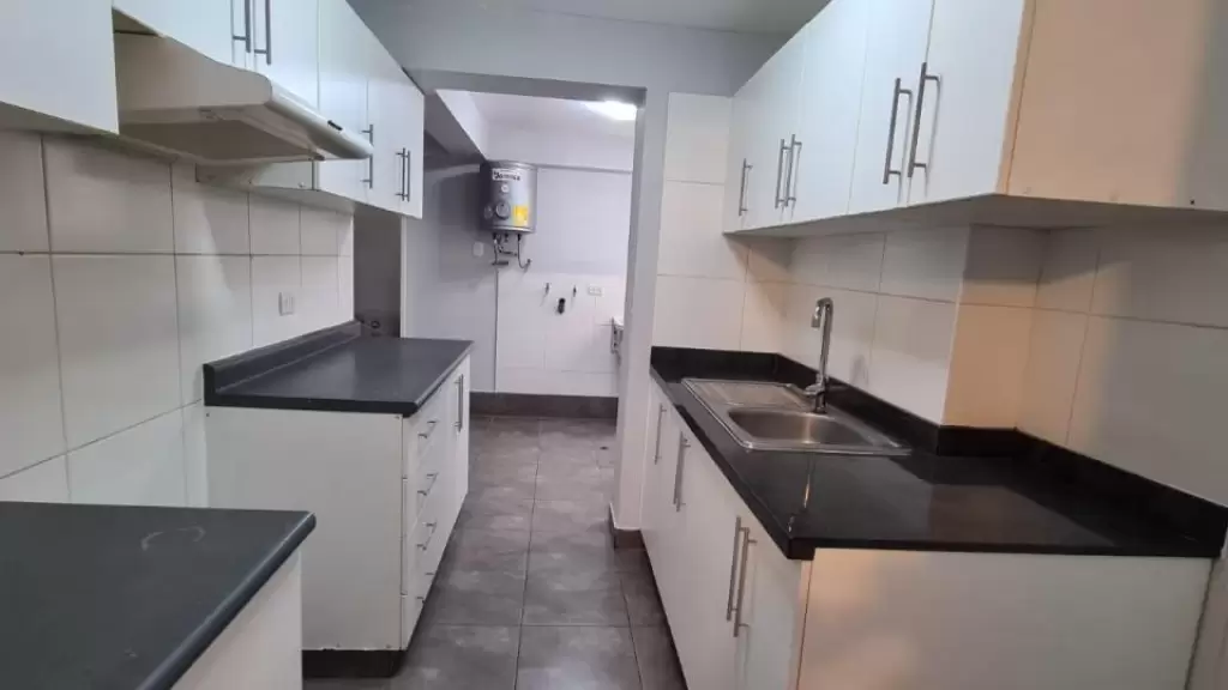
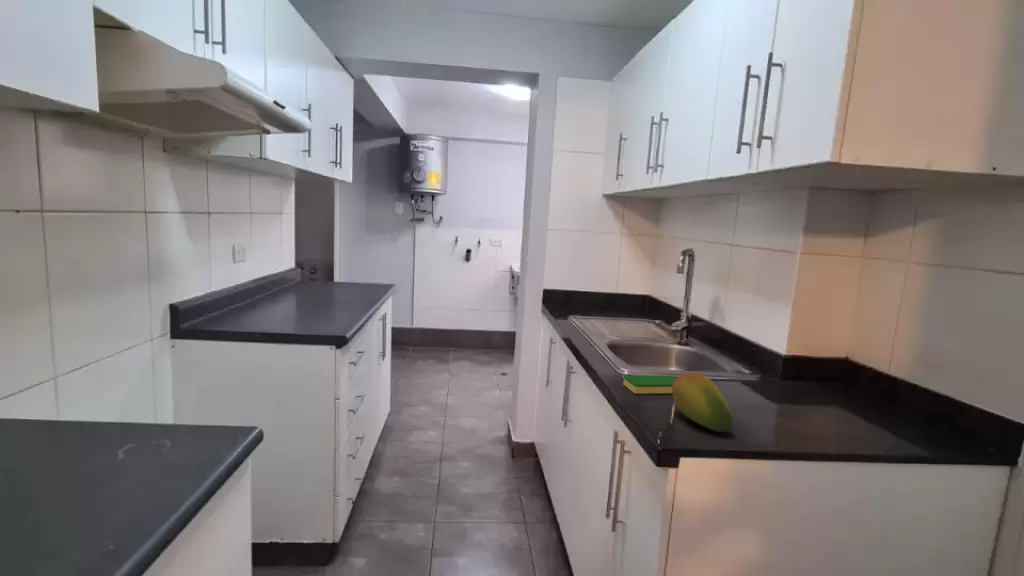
+ fruit [671,371,734,433]
+ dish sponge [622,375,677,395]
